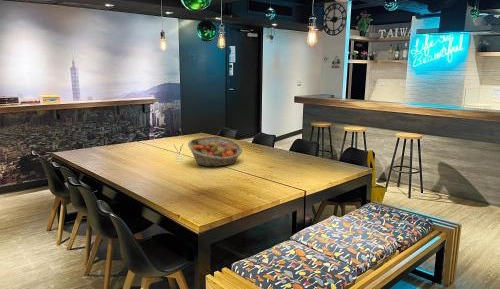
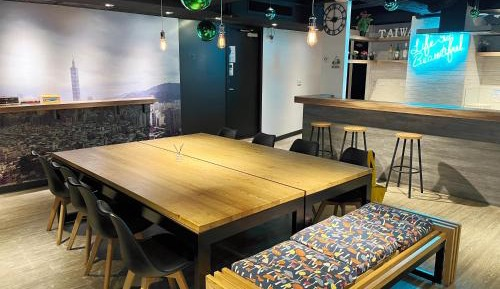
- fruit basket [187,135,244,168]
